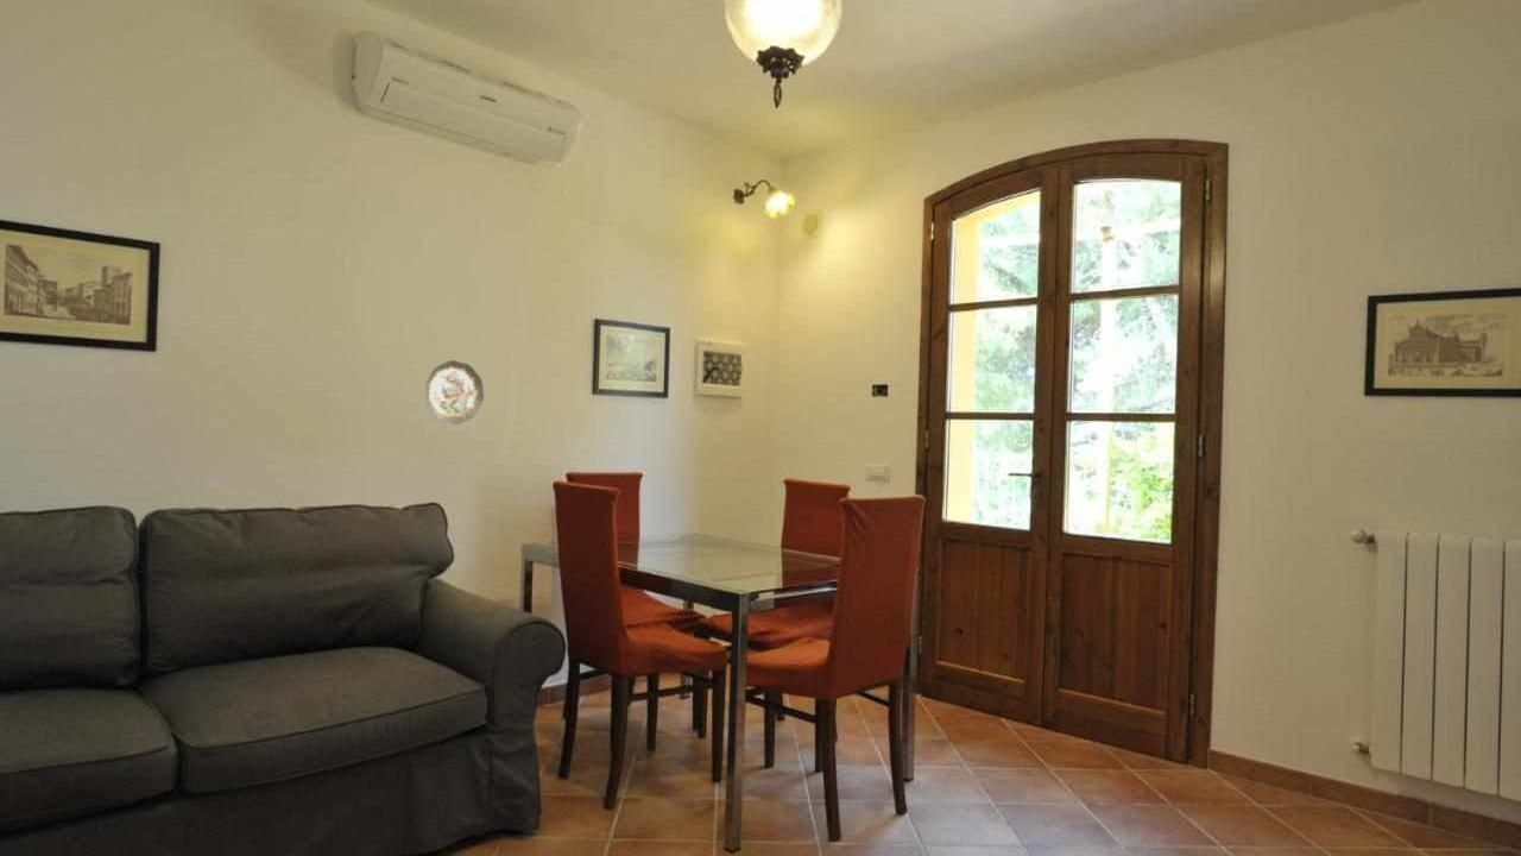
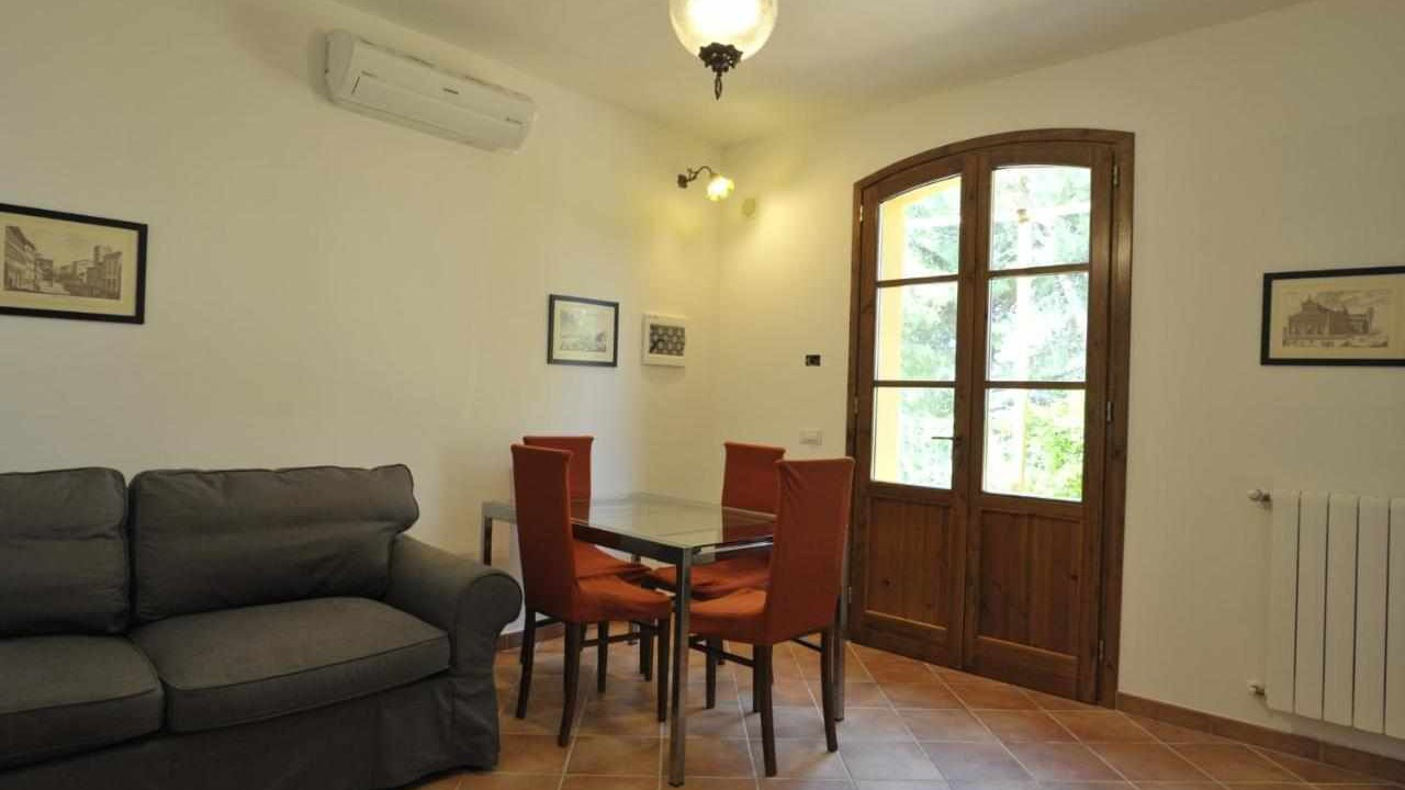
- decorative plate [424,359,485,426]
